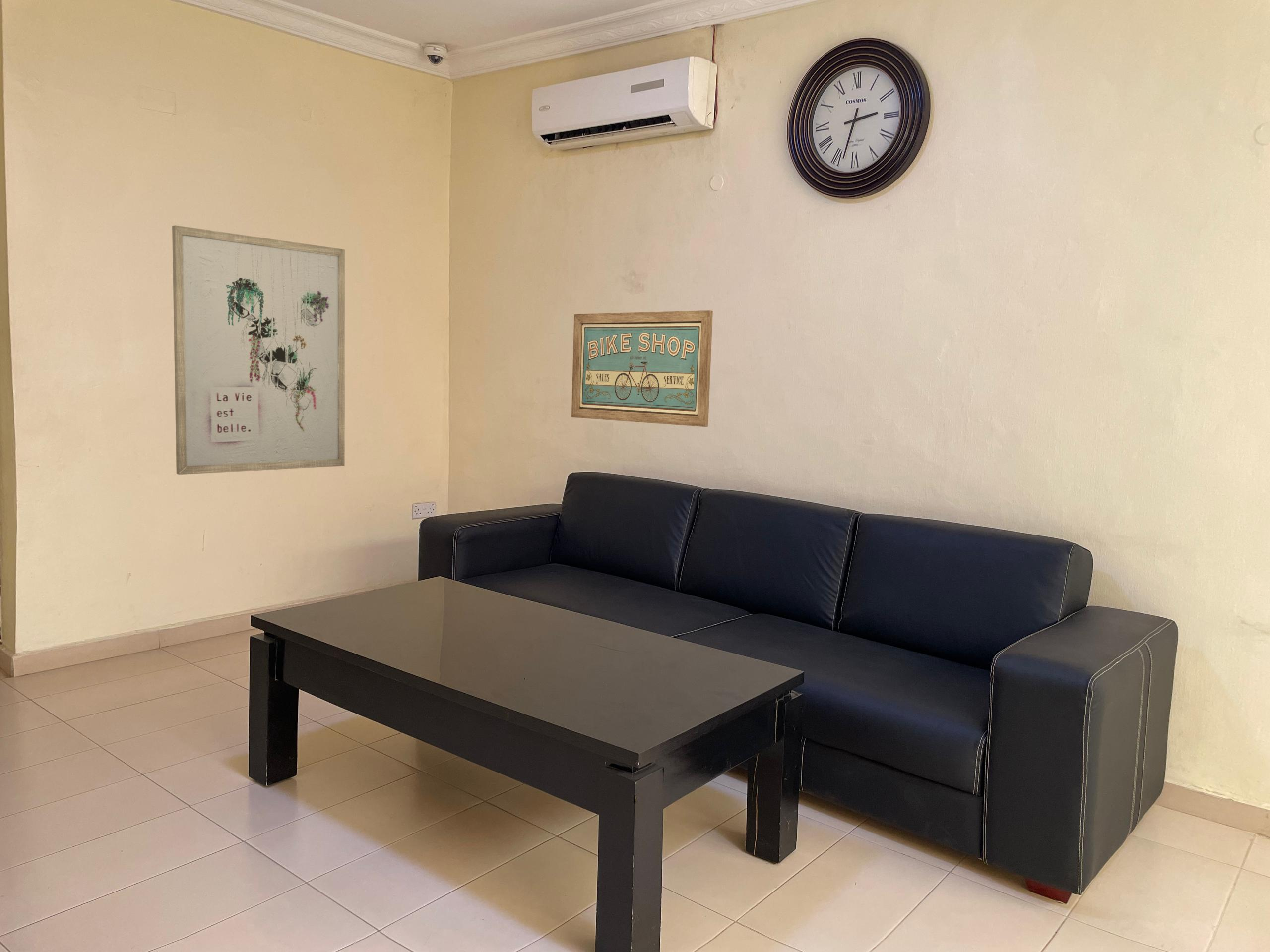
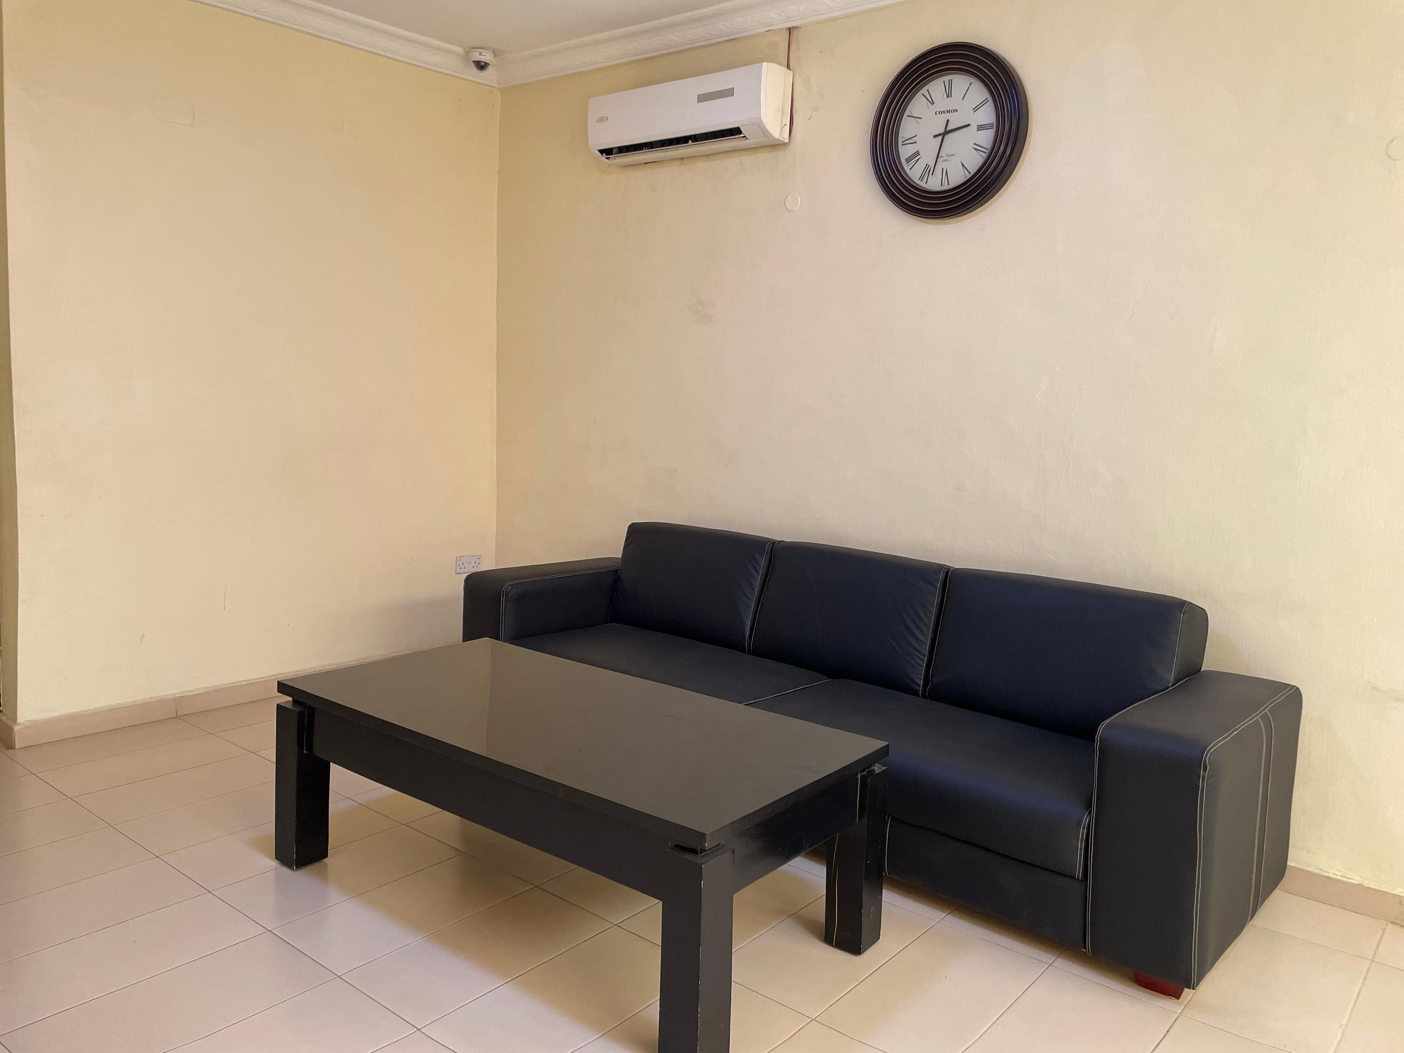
- wall art [571,310,713,427]
- wall art [172,225,345,475]
